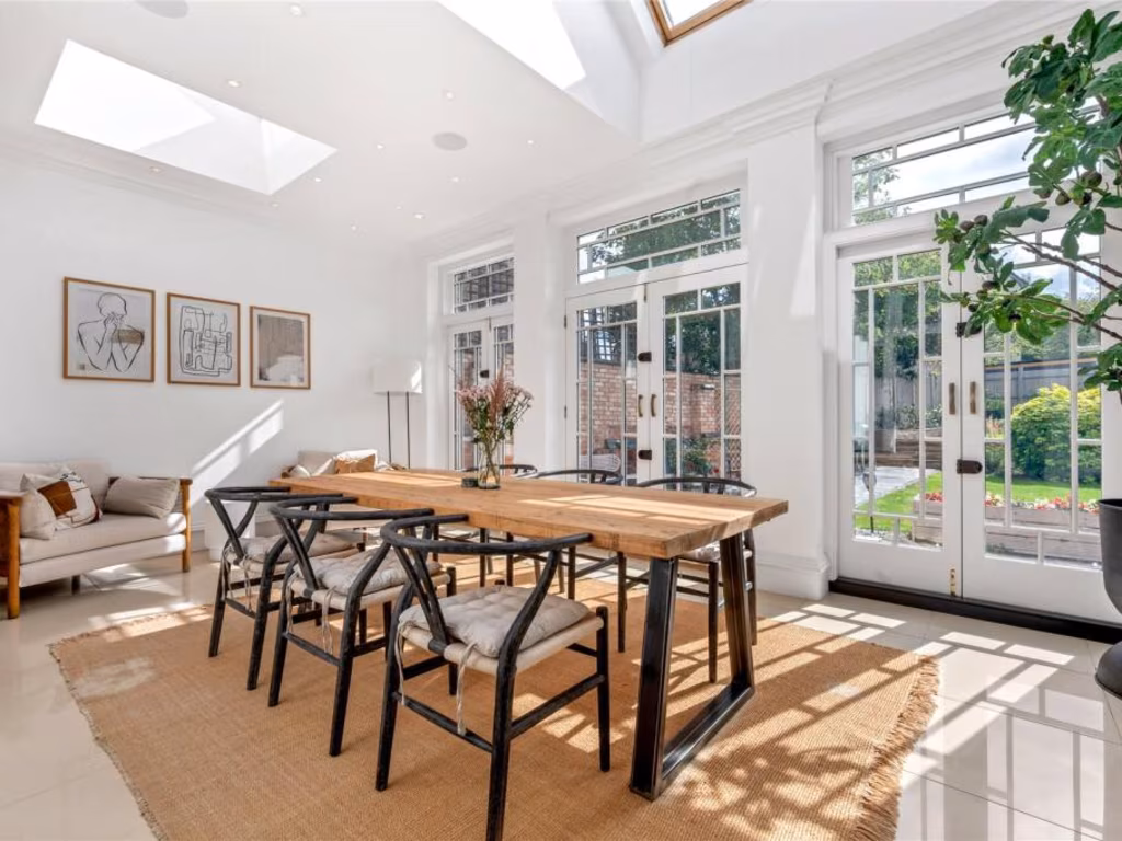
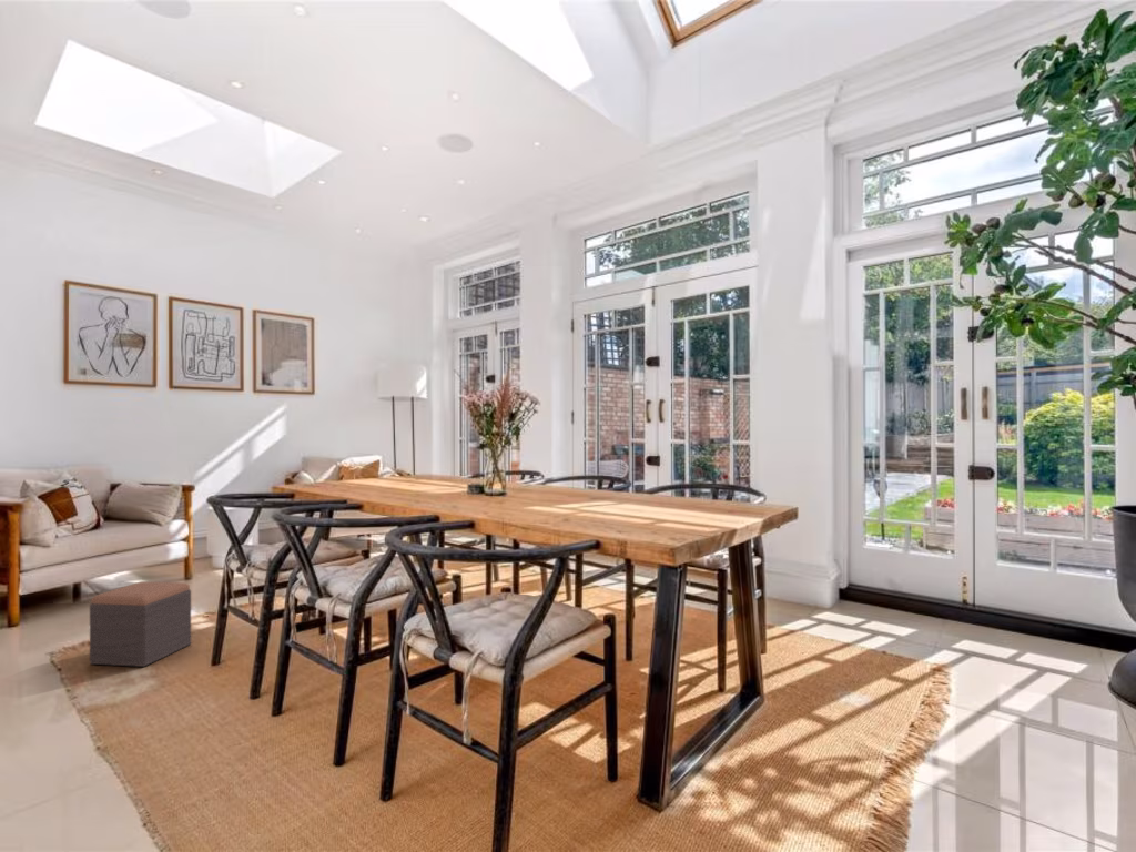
+ footstool [89,580,192,668]
